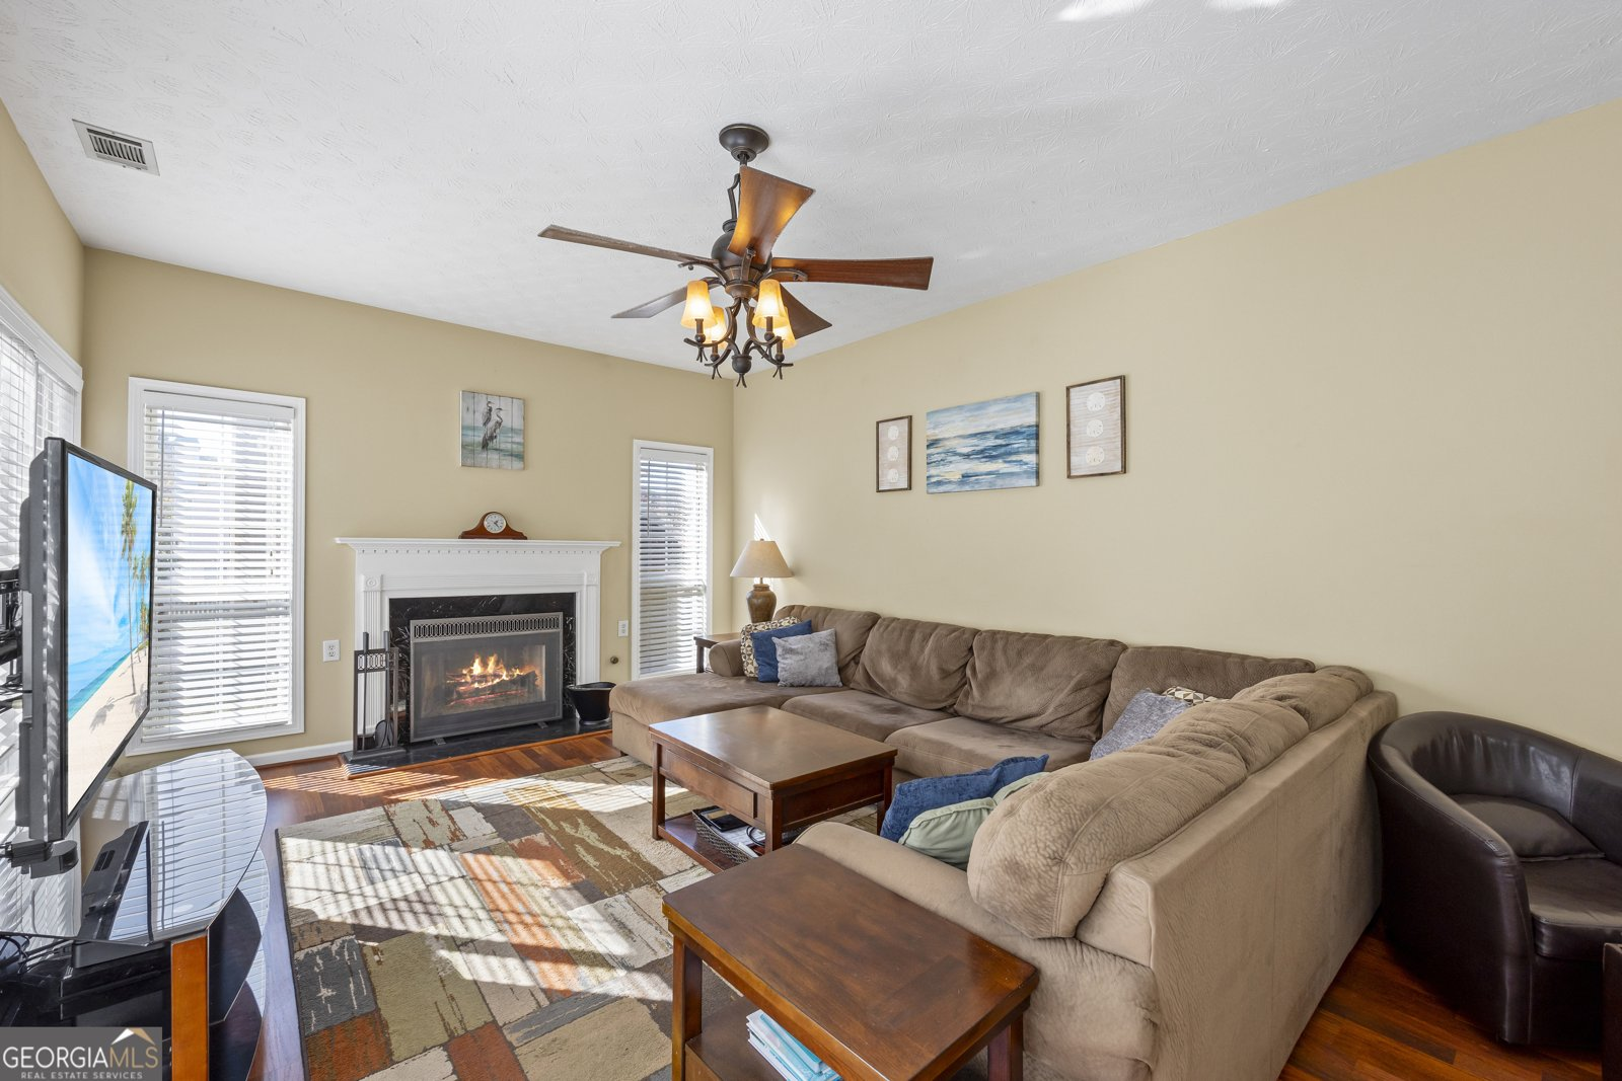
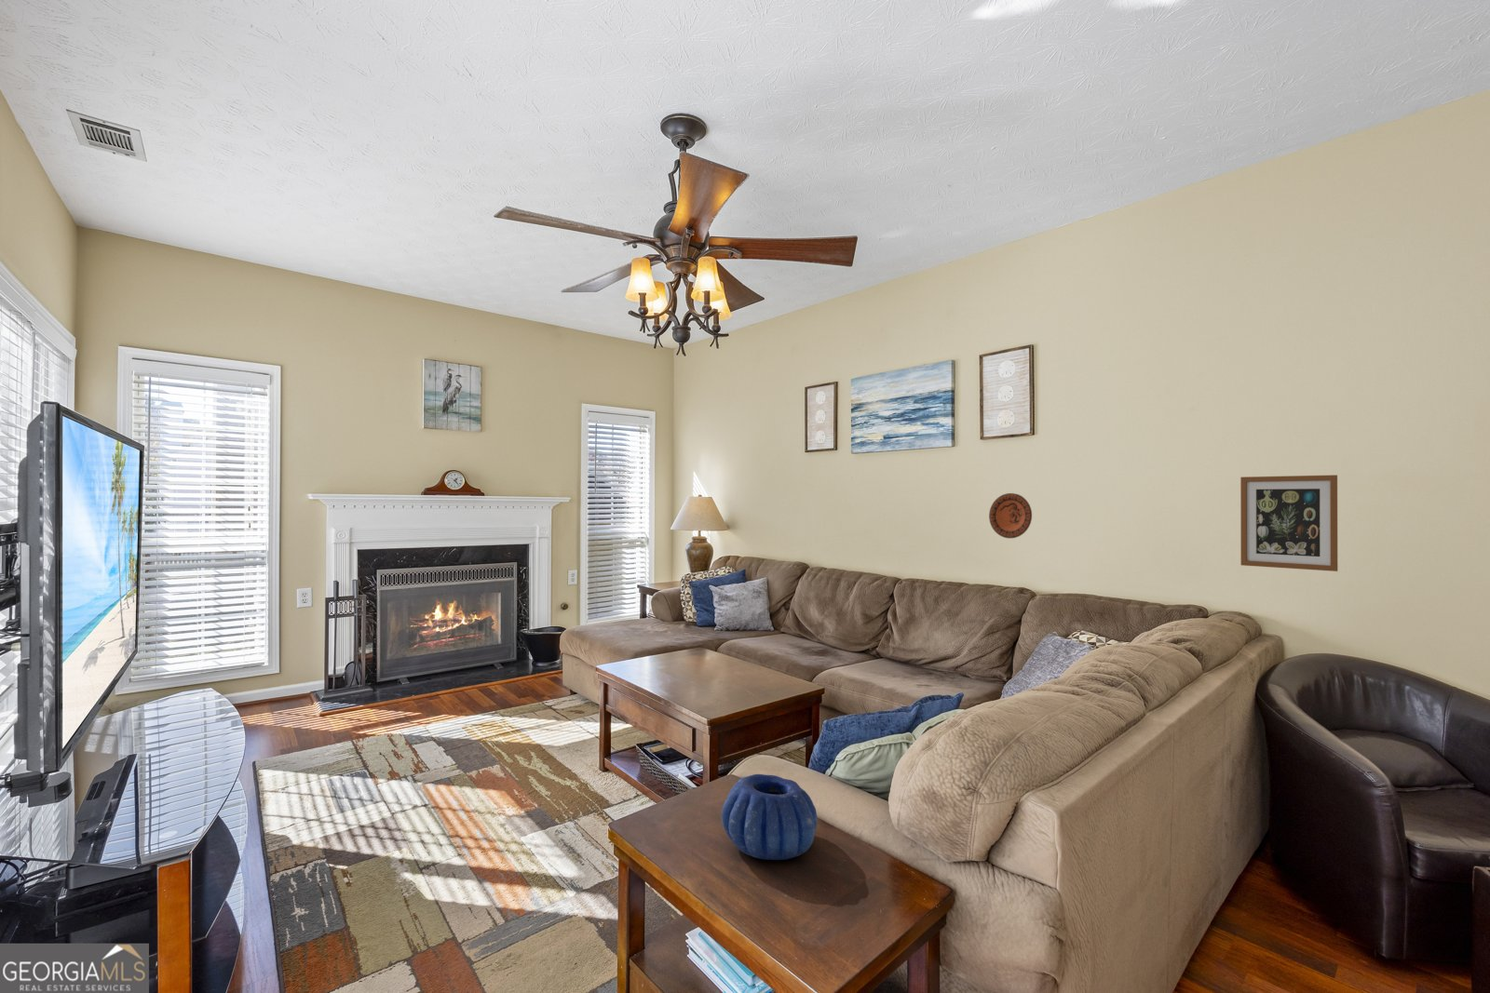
+ decorative plate [988,492,1033,539]
+ decorative bowl [721,774,818,861]
+ wall art [1239,473,1338,572]
